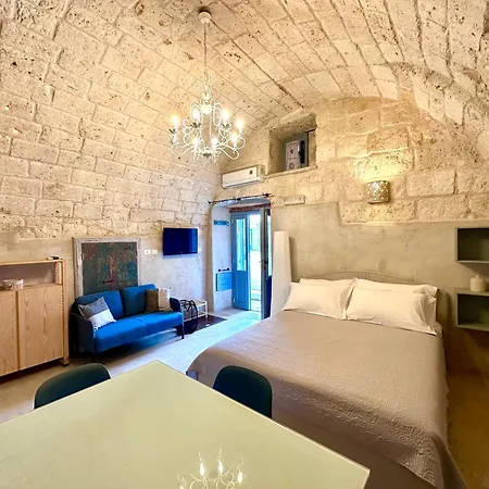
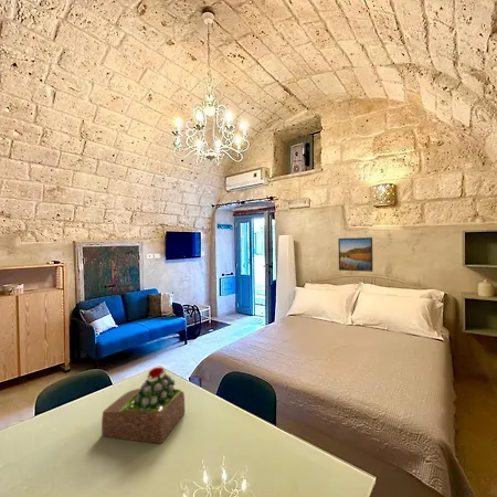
+ succulent plant [101,367,186,444]
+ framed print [337,236,374,273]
